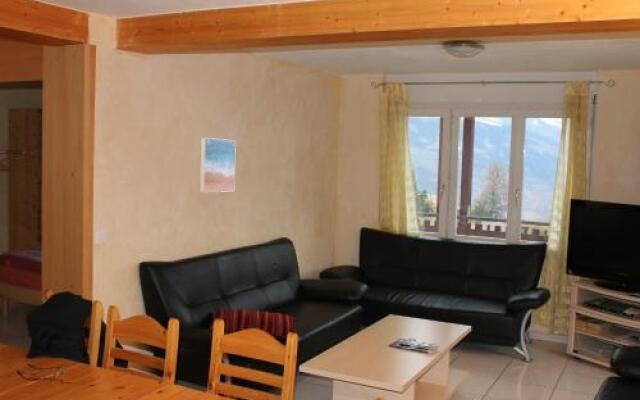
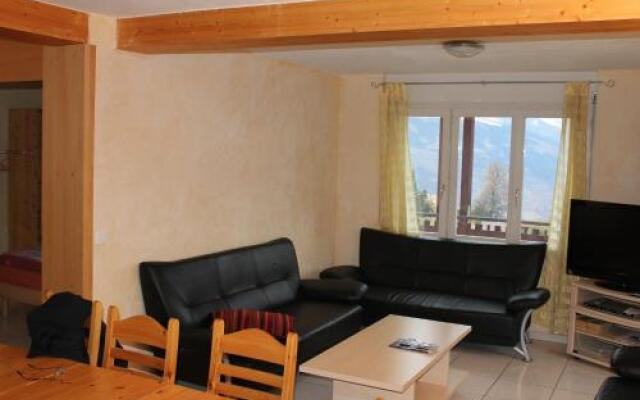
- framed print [199,137,237,193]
